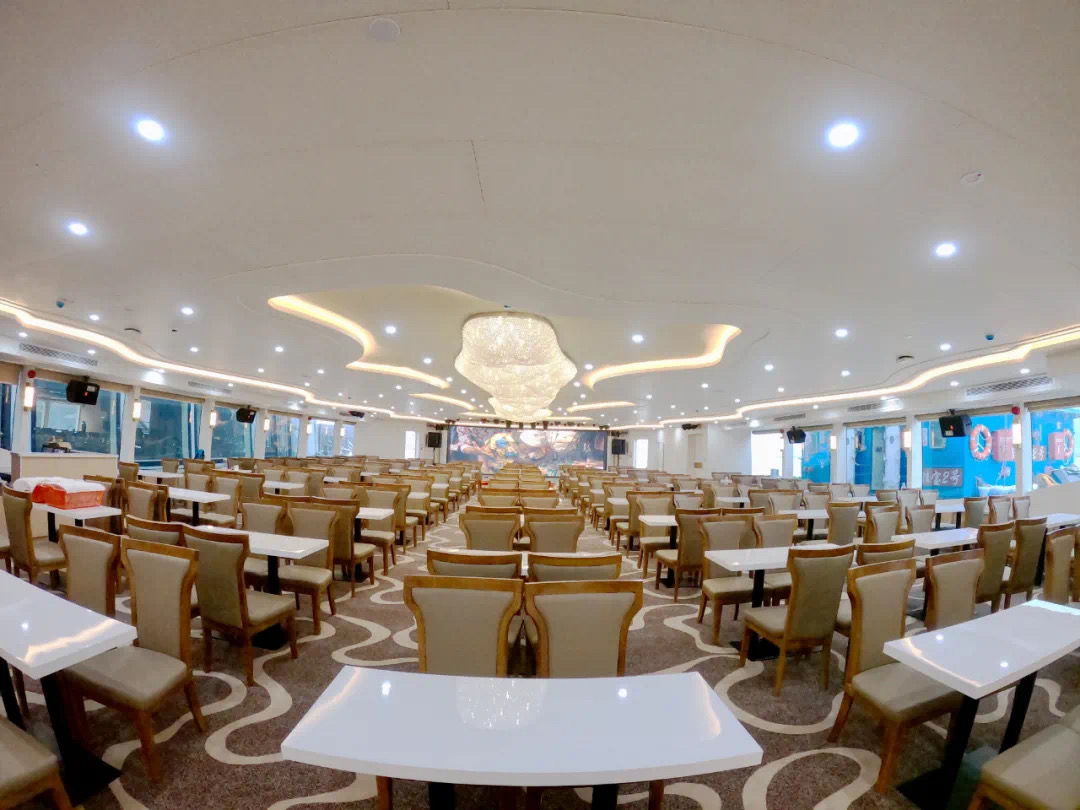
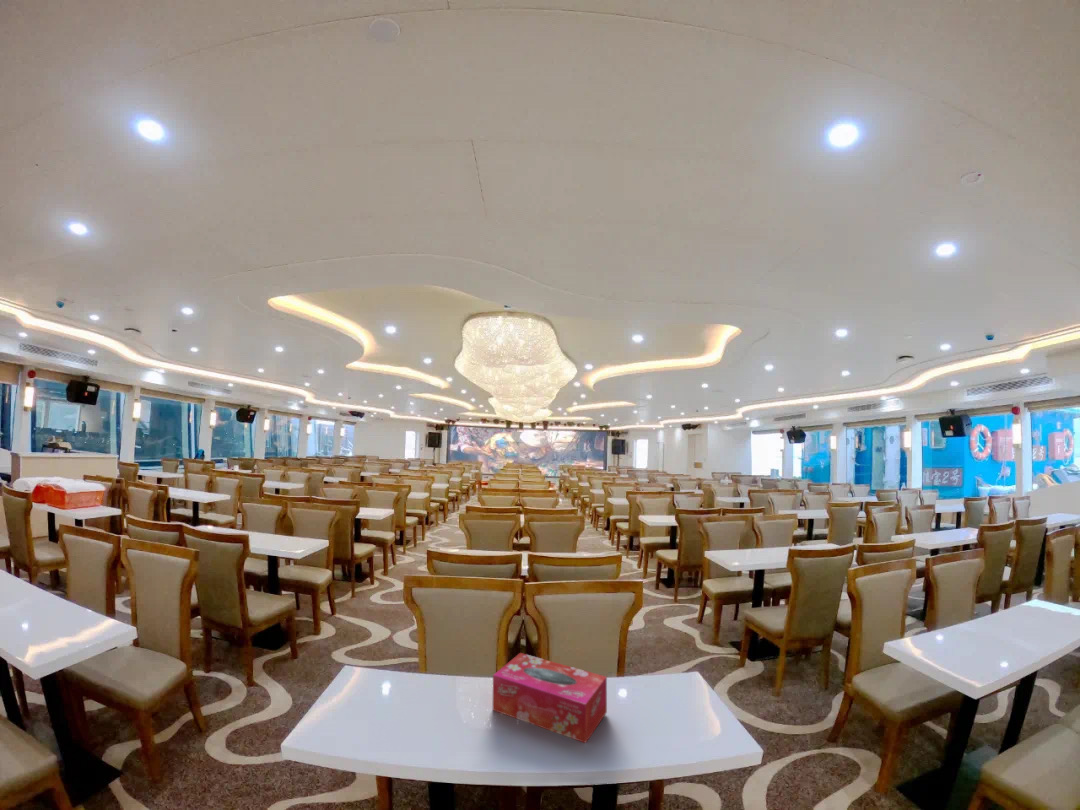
+ tissue box [492,652,608,744]
